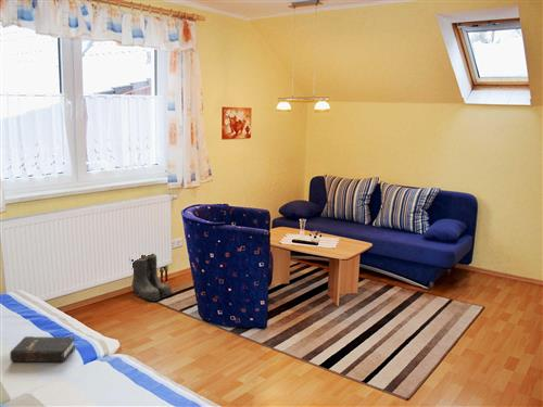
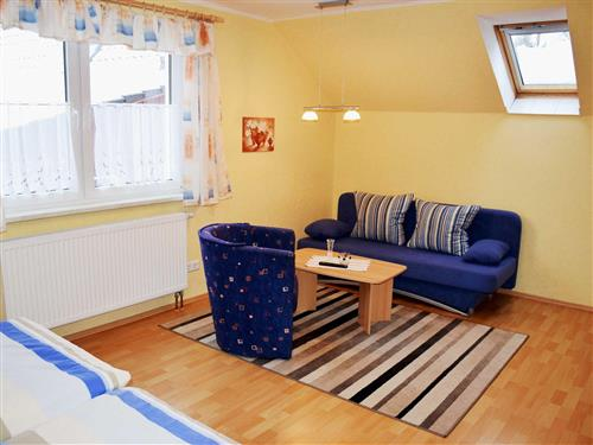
- boots [130,252,174,302]
- hardback book [9,335,76,363]
